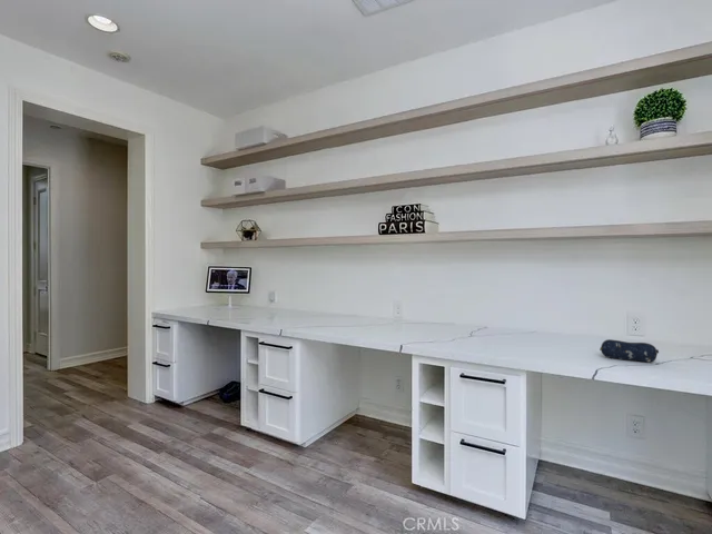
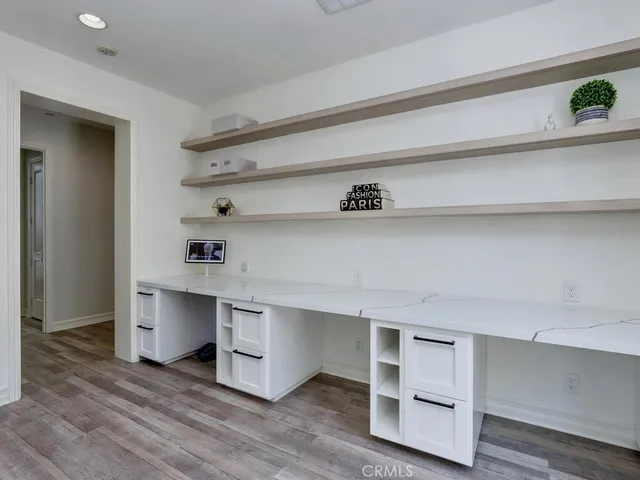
- pencil case [599,338,660,364]
